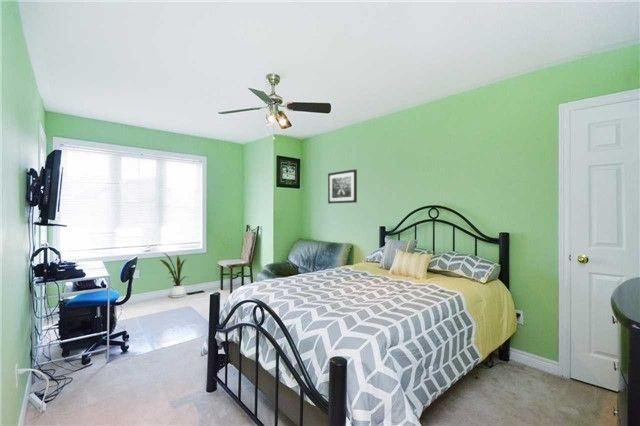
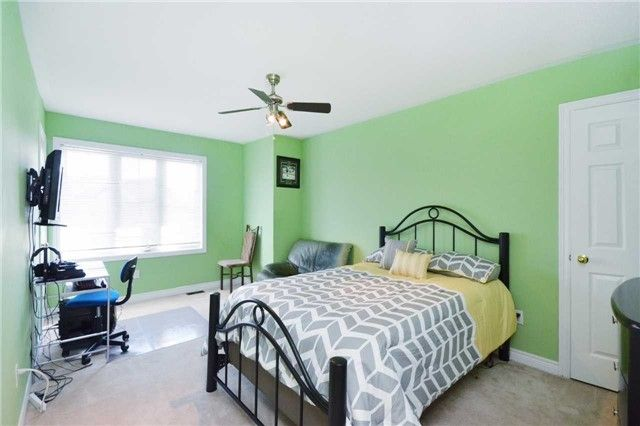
- house plant [159,252,188,299]
- wall art [327,168,358,205]
